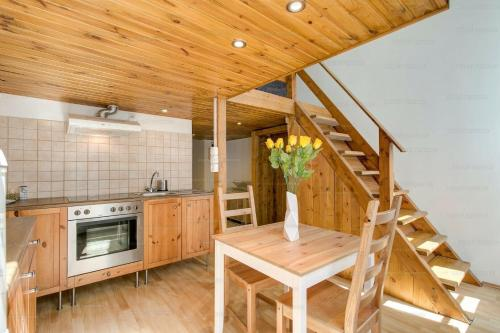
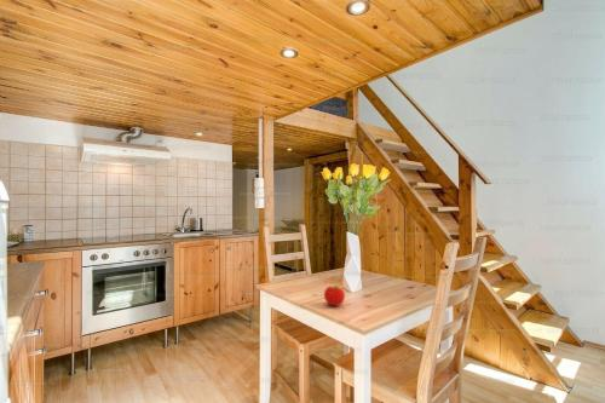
+ fruit [323,284,346,307]
